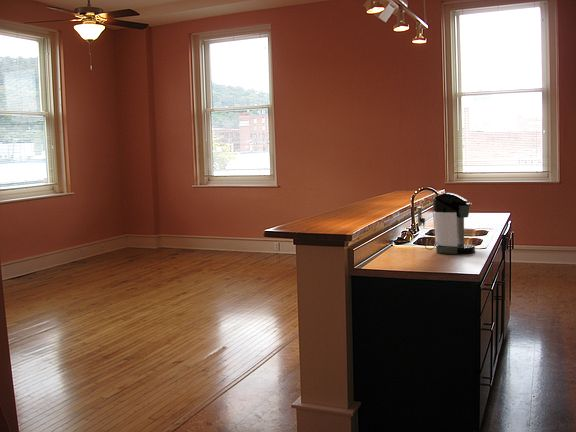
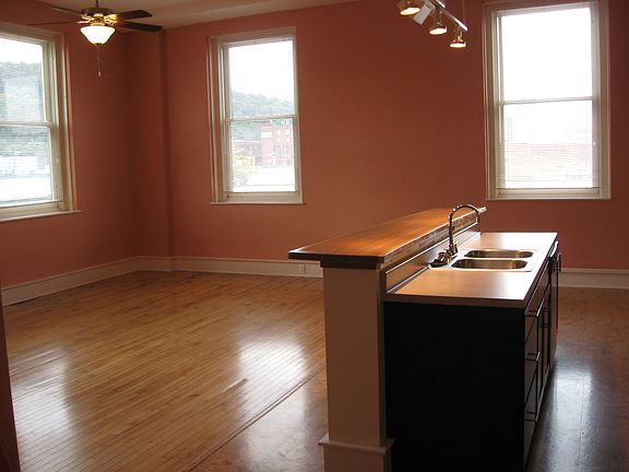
- coffee maker [417,192,476,255]
